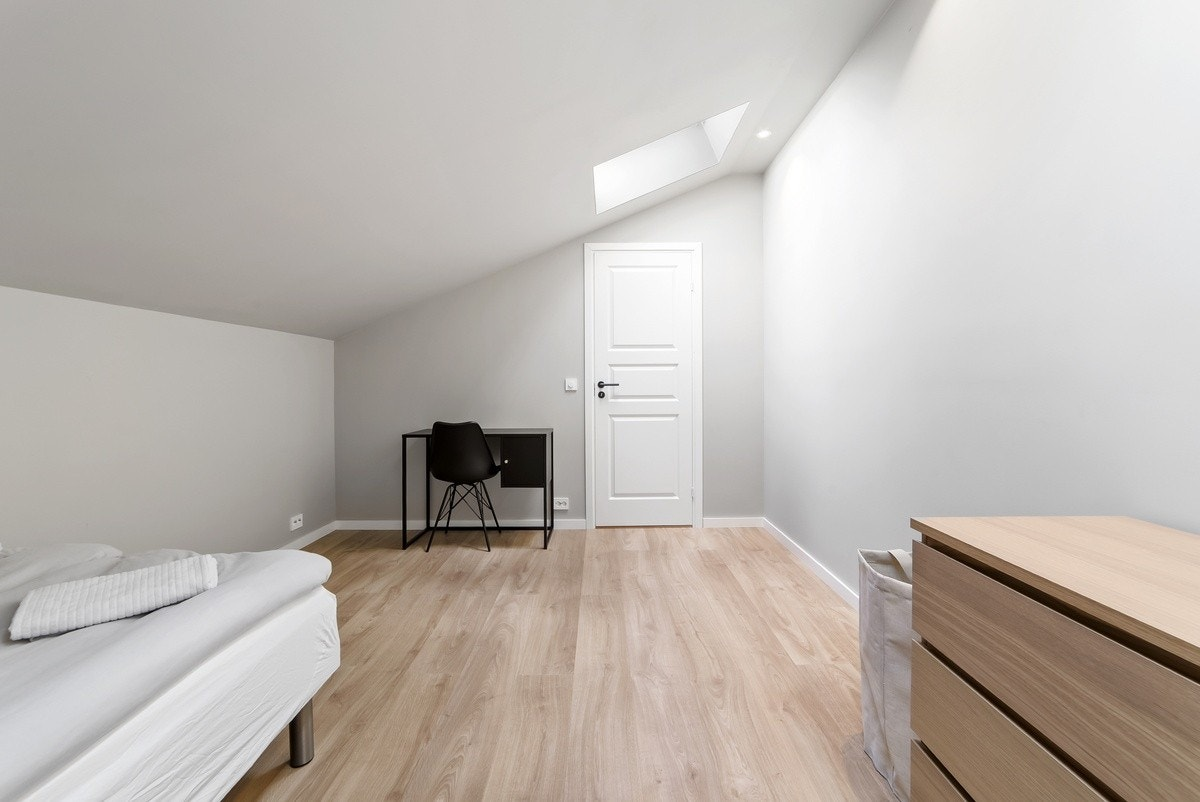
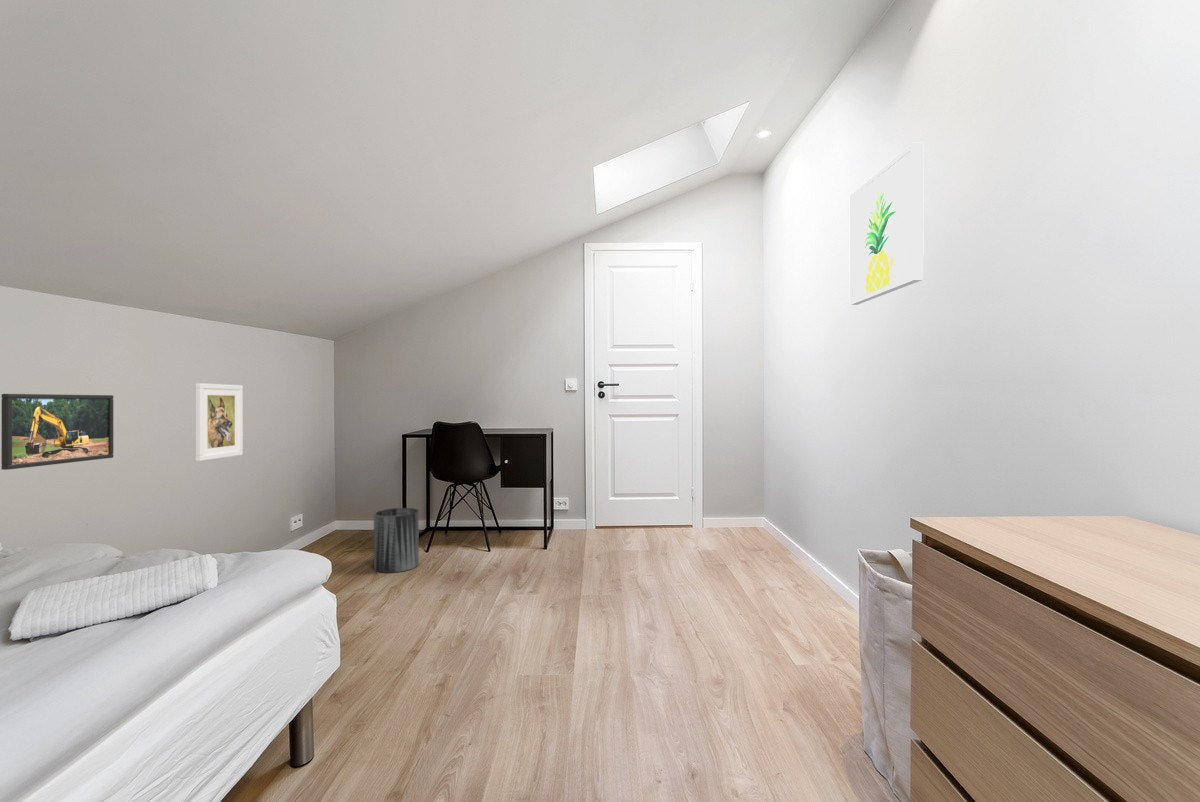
+ wall art [849,142,925,306]
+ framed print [194,382,244,462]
+ trash can [373,507,420,574]
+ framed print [0,393,114,471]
